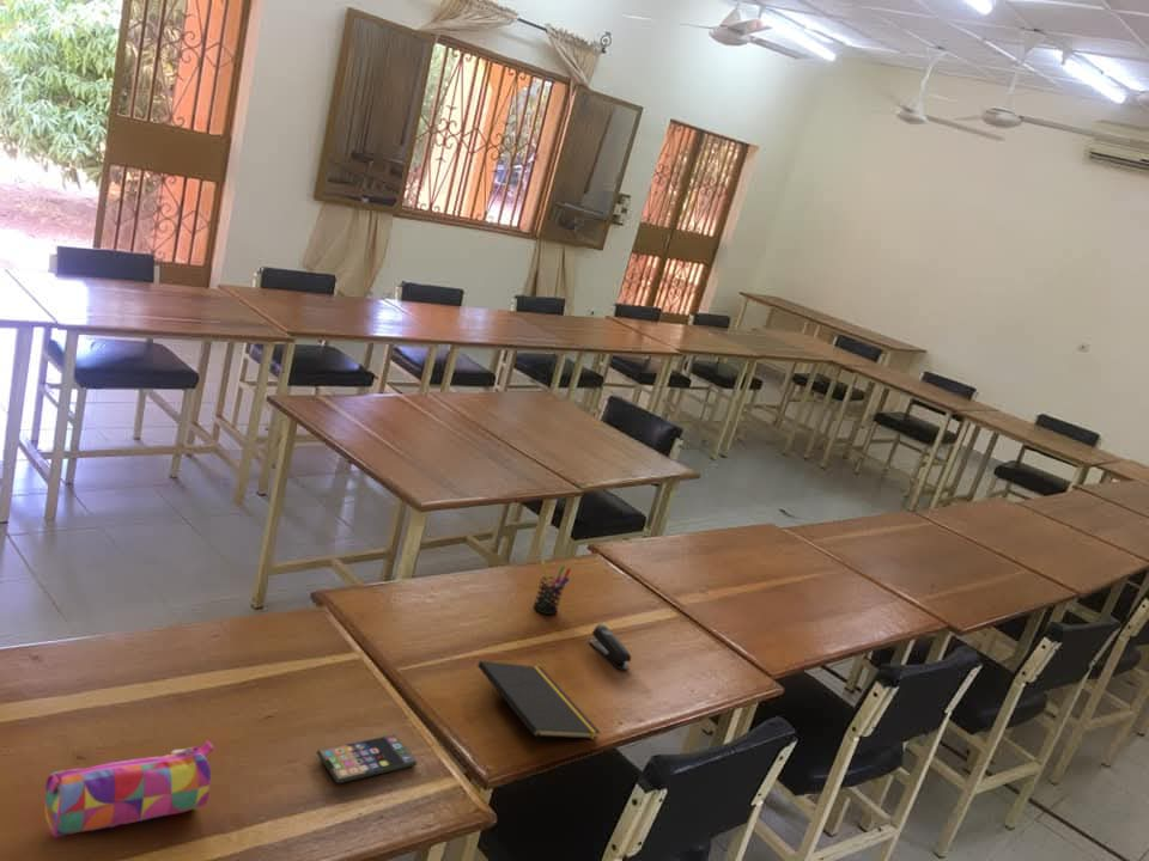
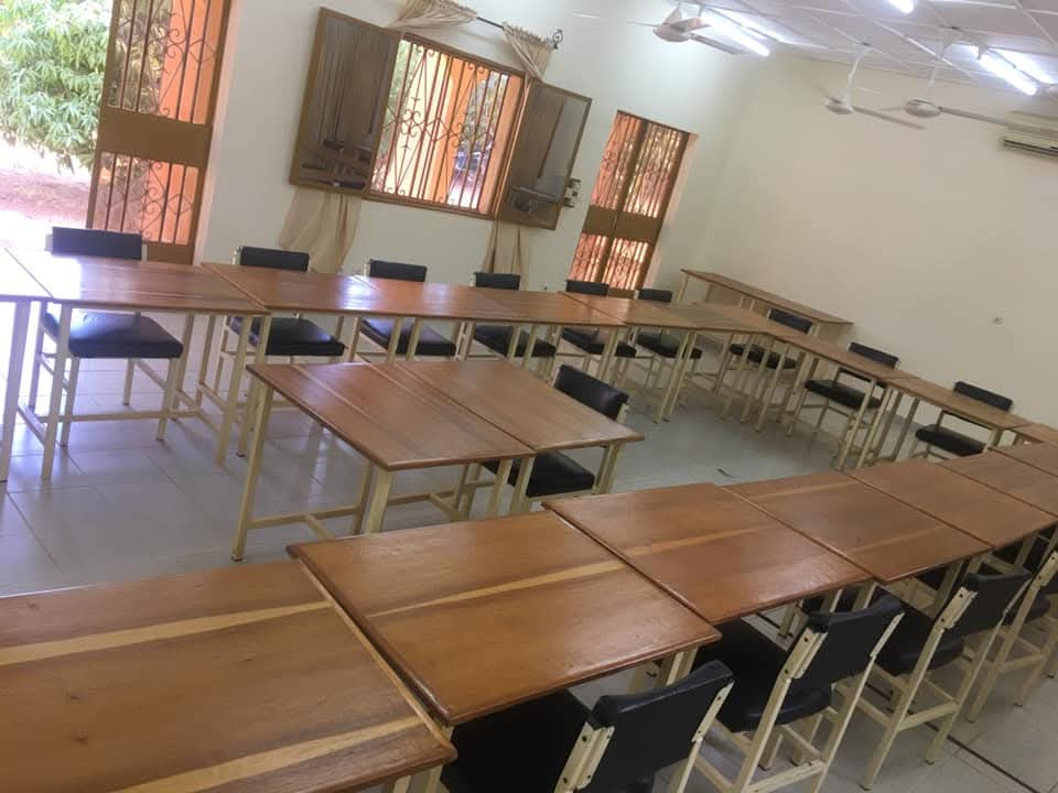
- stapler [589,623,632,671]
- notepad [476,660,602,753]
- smartphone [316,733,418,784]
- pencil case [43,740,214,838]
- pen holder [533,560,572,616]
